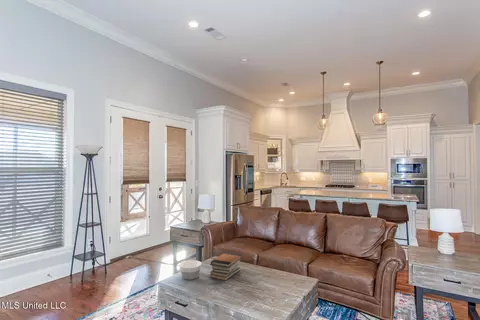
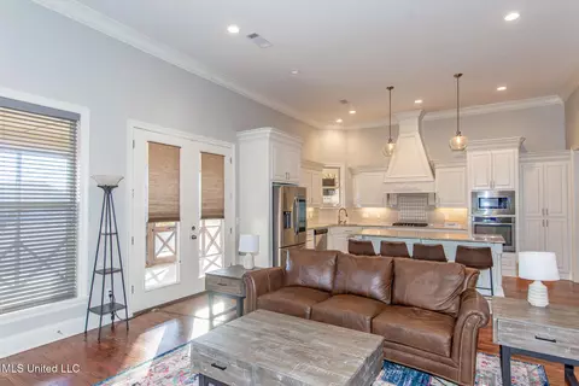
- bowl [178,259,203,281]
- book stack [209,251,243,282]
